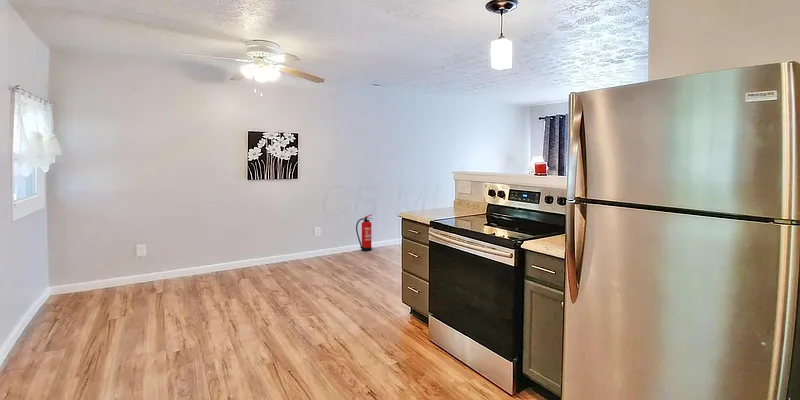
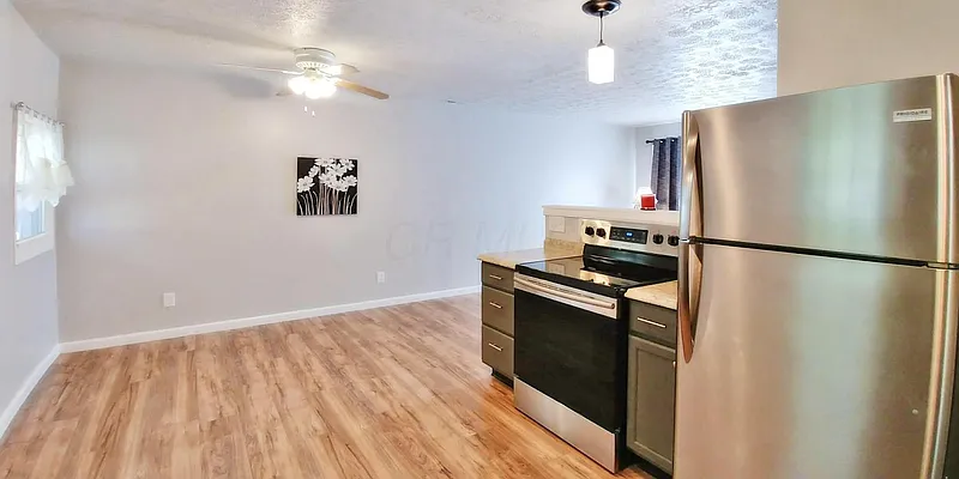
- fire extinguisher [355,213,374,252]
